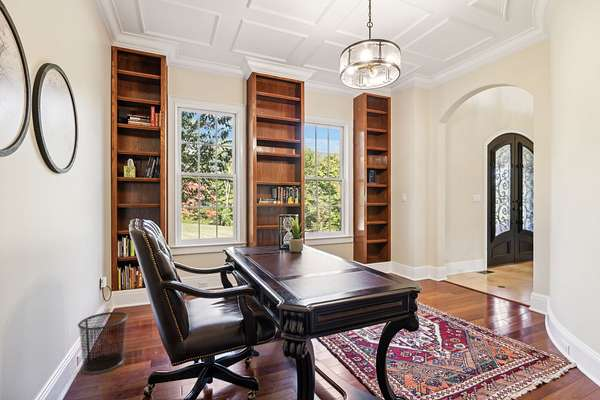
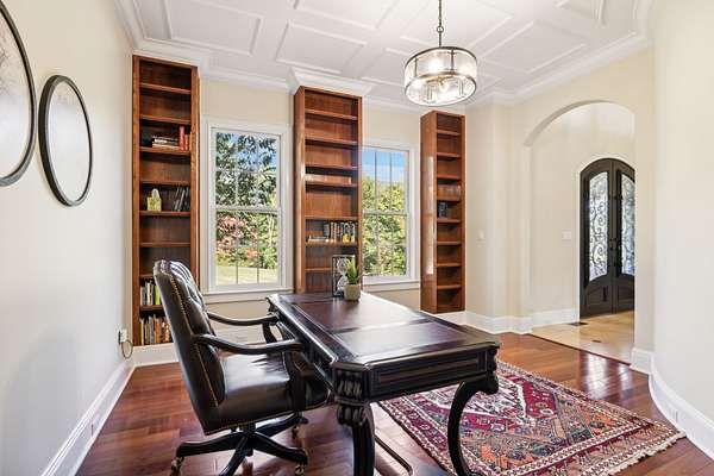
- waste bin [77,311,129,375]
